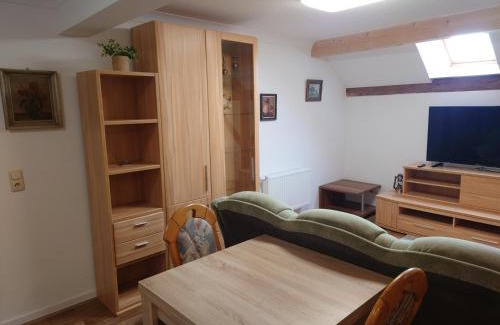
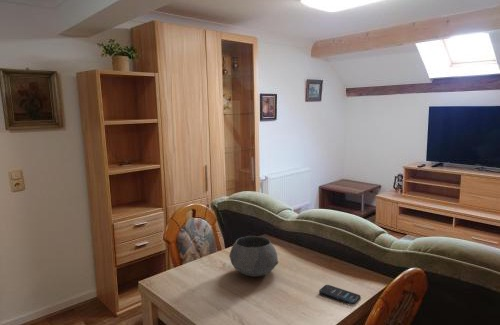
+ smartphone [318,284,362,305]
+ bowl [228,235,279,278]
